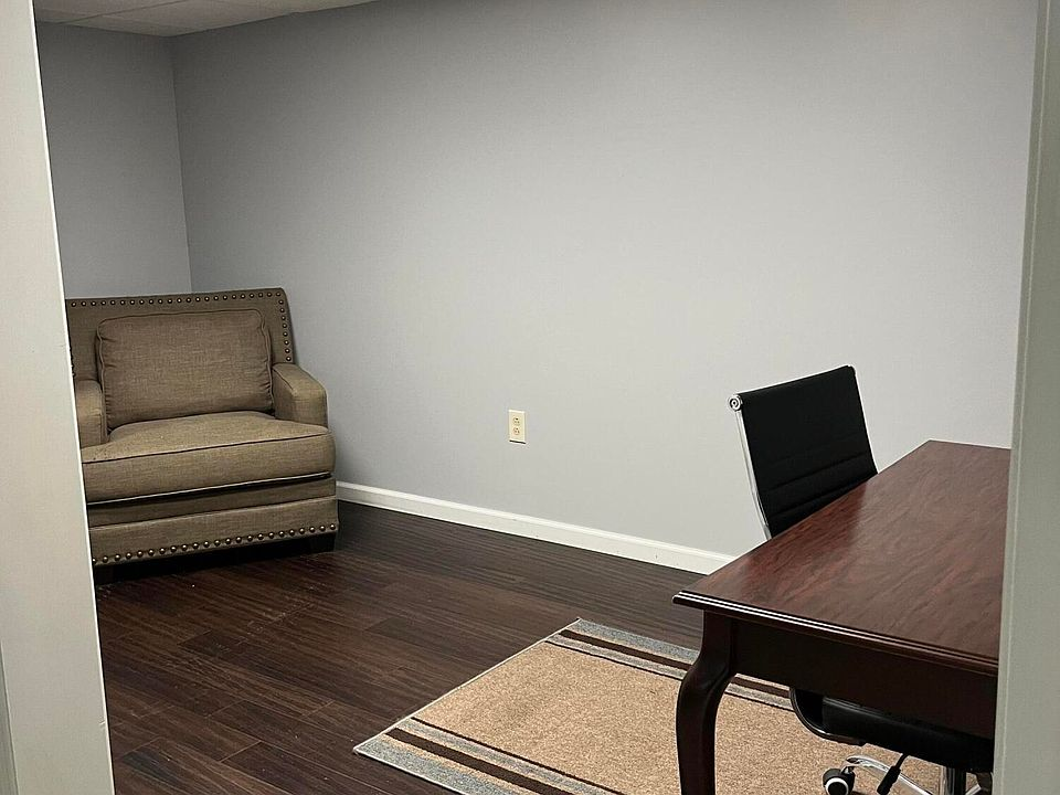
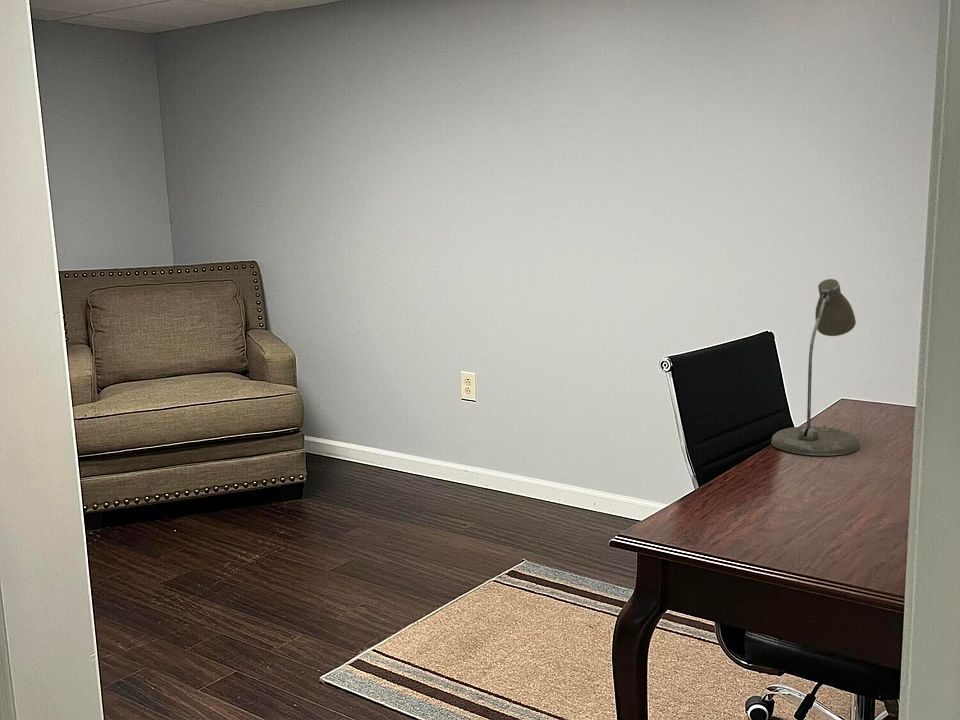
+ desk lamp [771,278,860,456]
